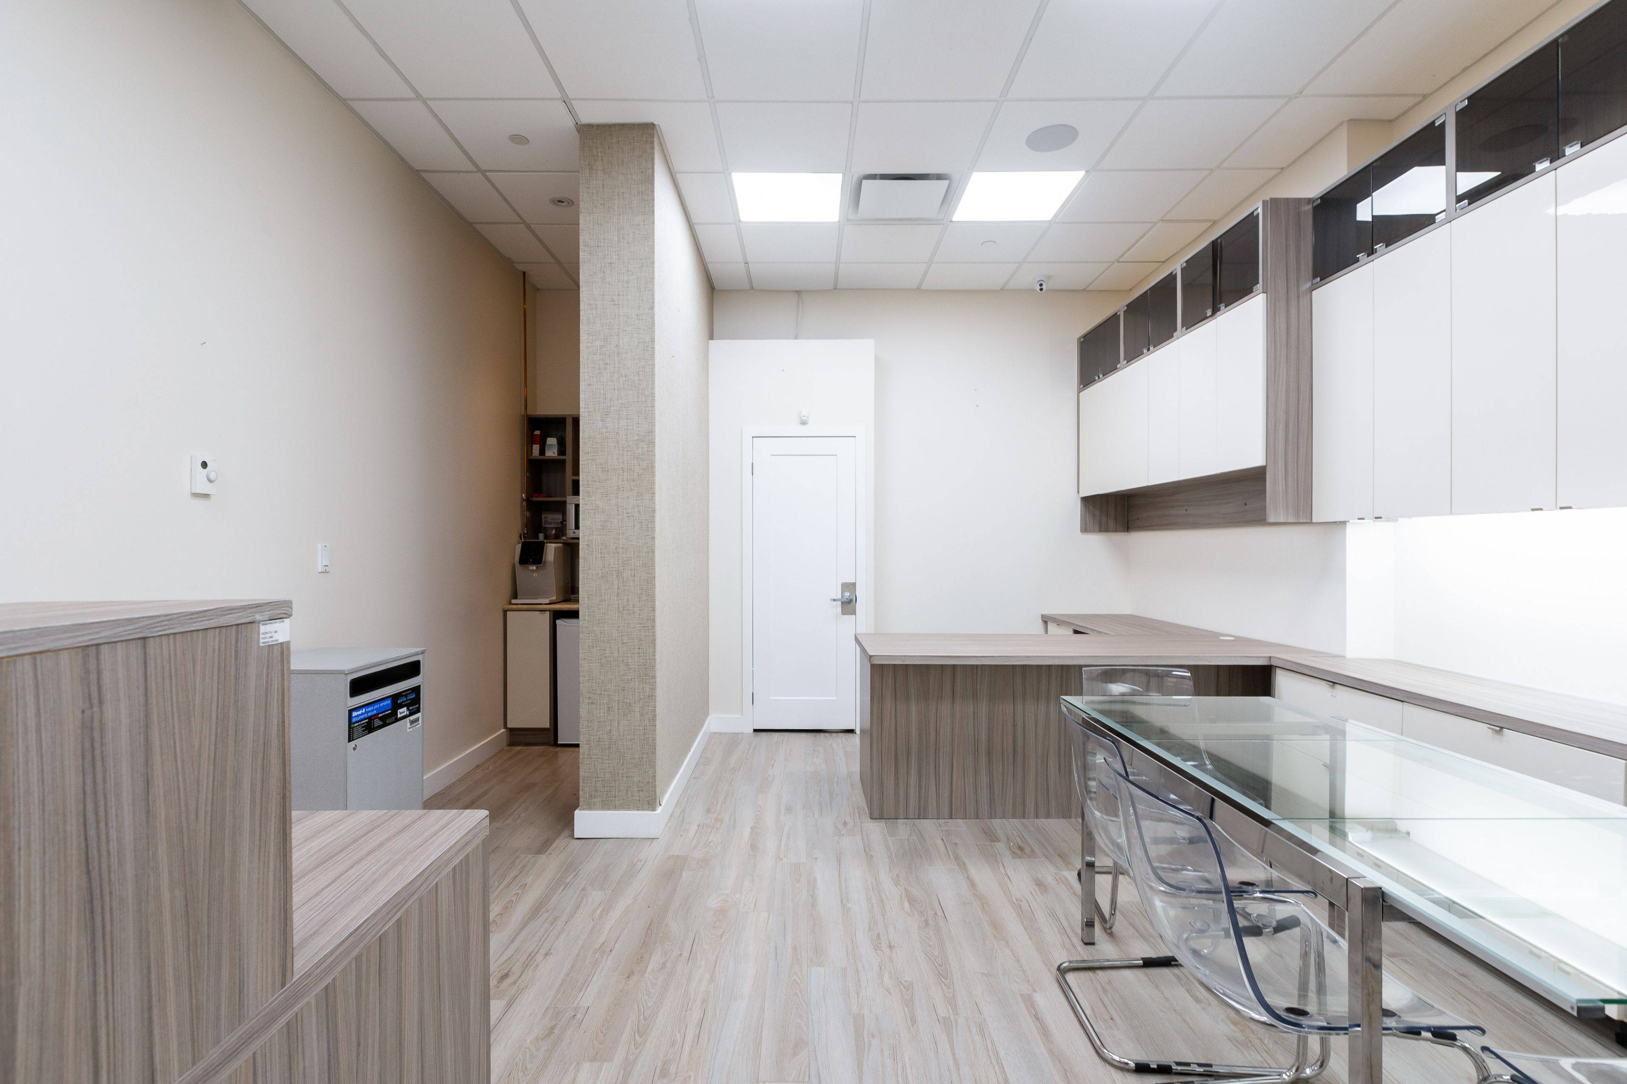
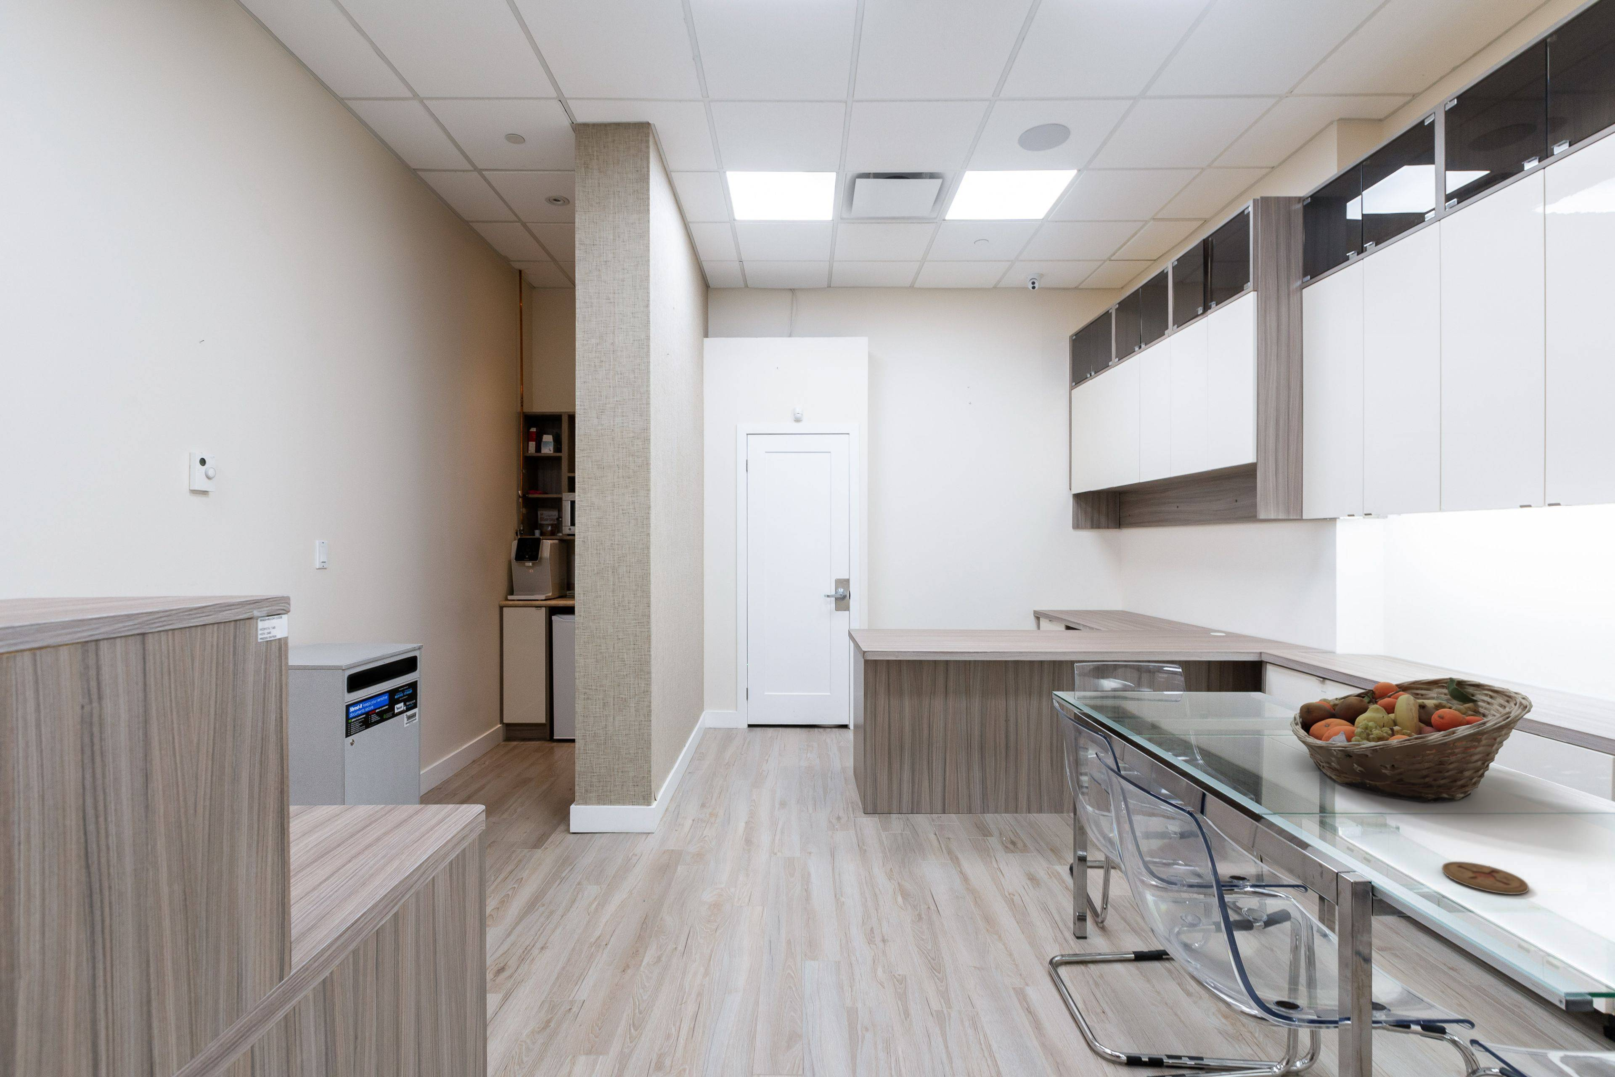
+ fruit basket [1289,677,1533,803]
+ coaster [1442,861,1528,894]
